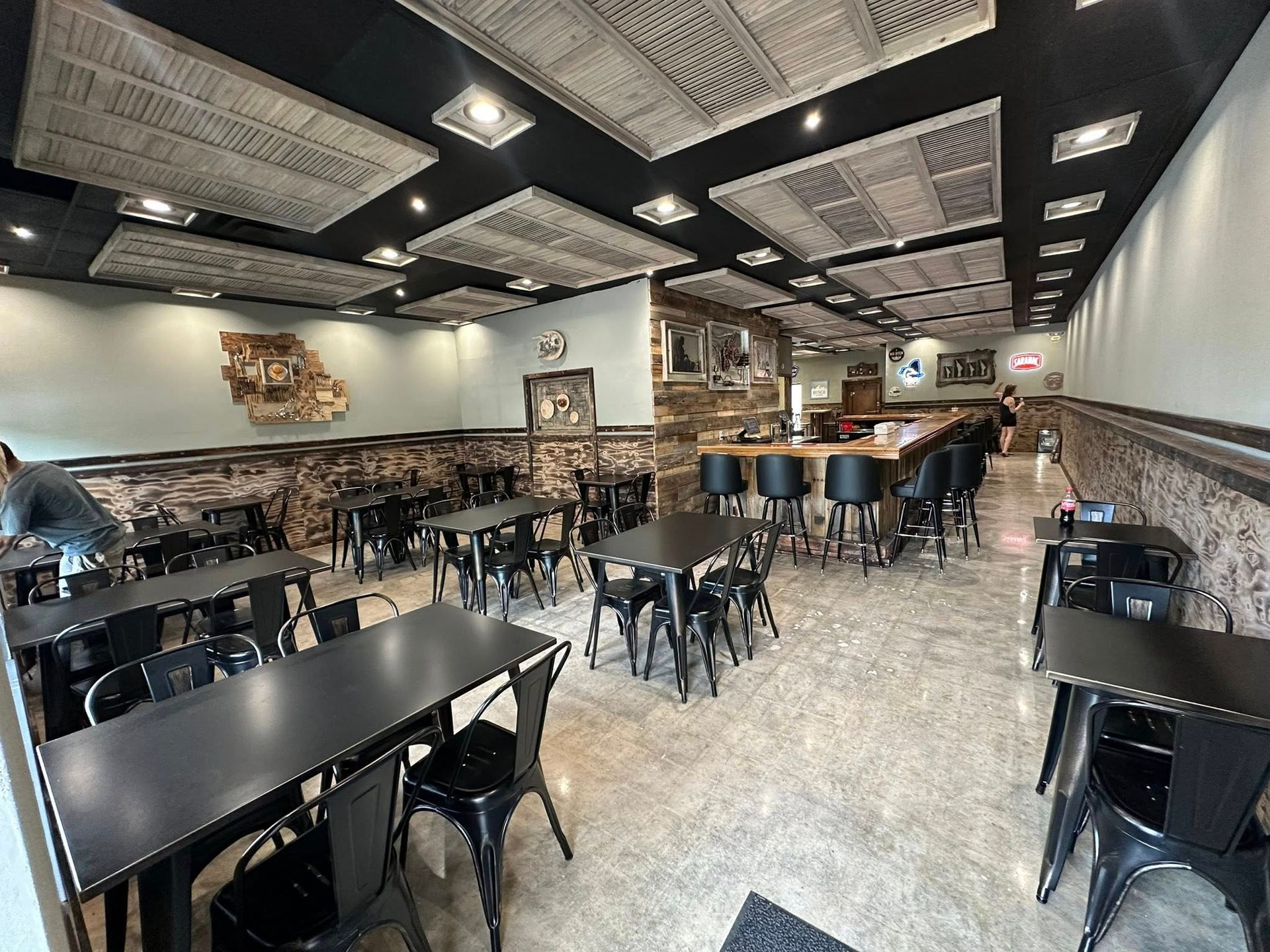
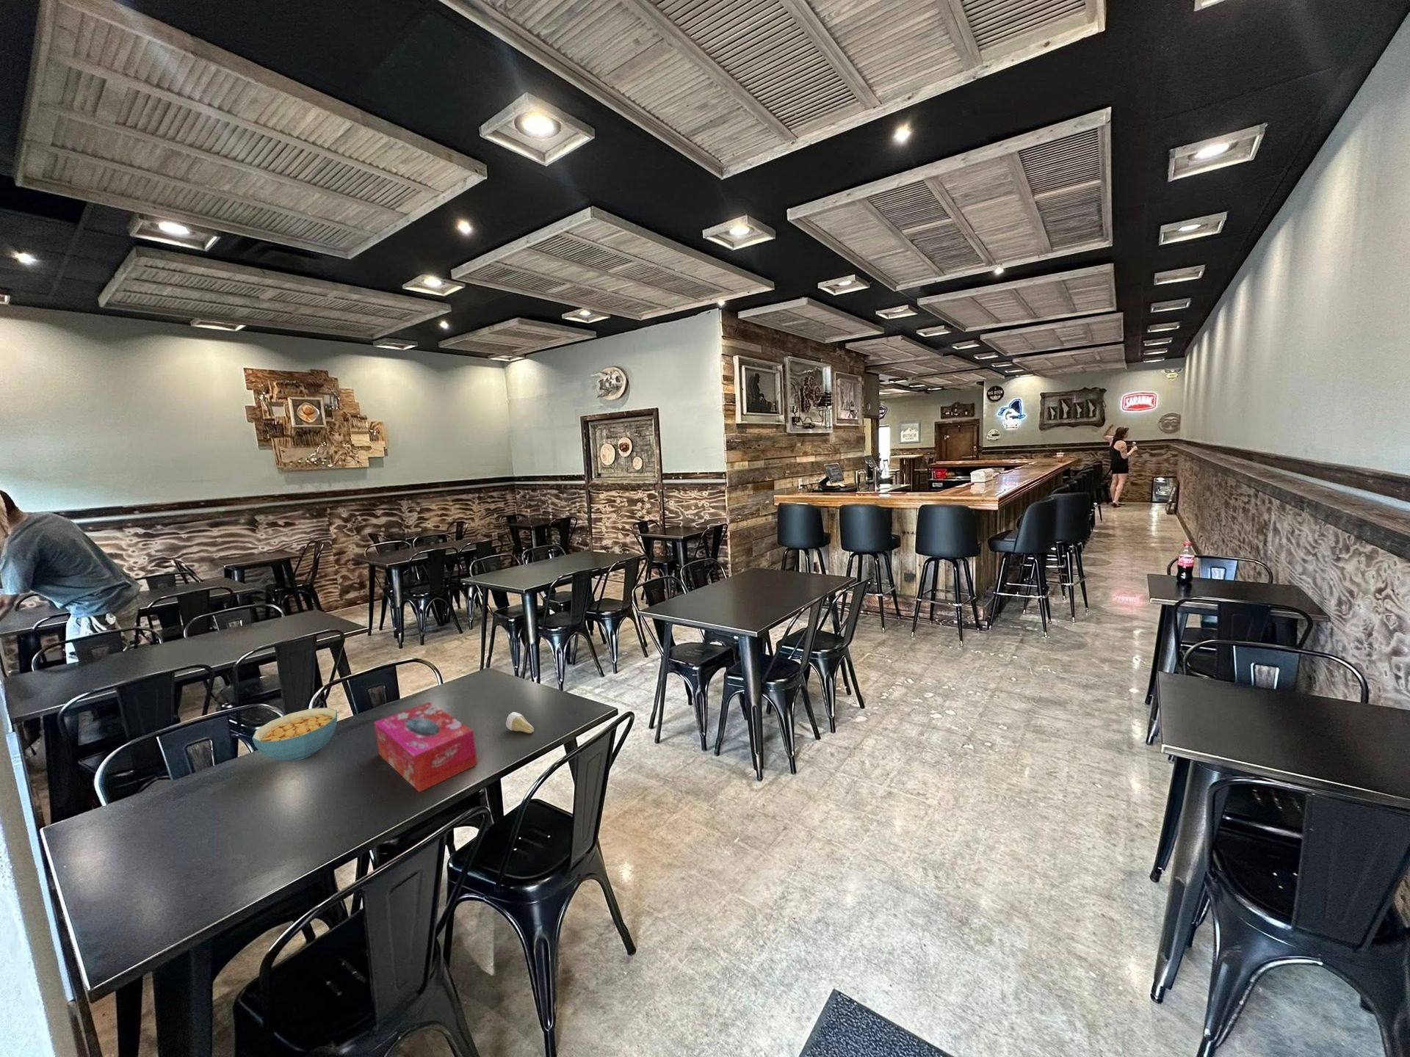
+ cereal bowl [251,707,338,762]
+ tooth [505,712,535,734]
+ tissue box [374,701,479,793]
